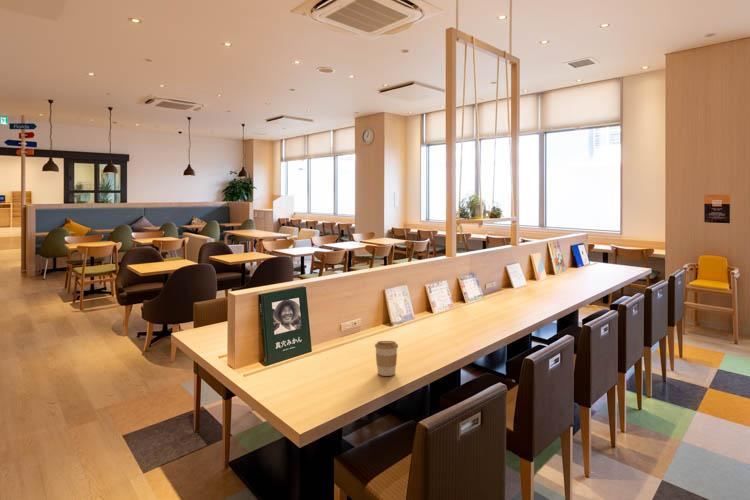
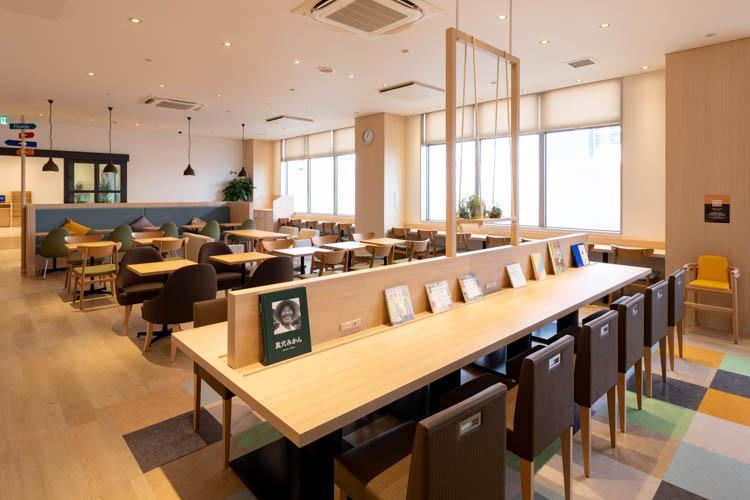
- coffee cup [374,340,399,377]
